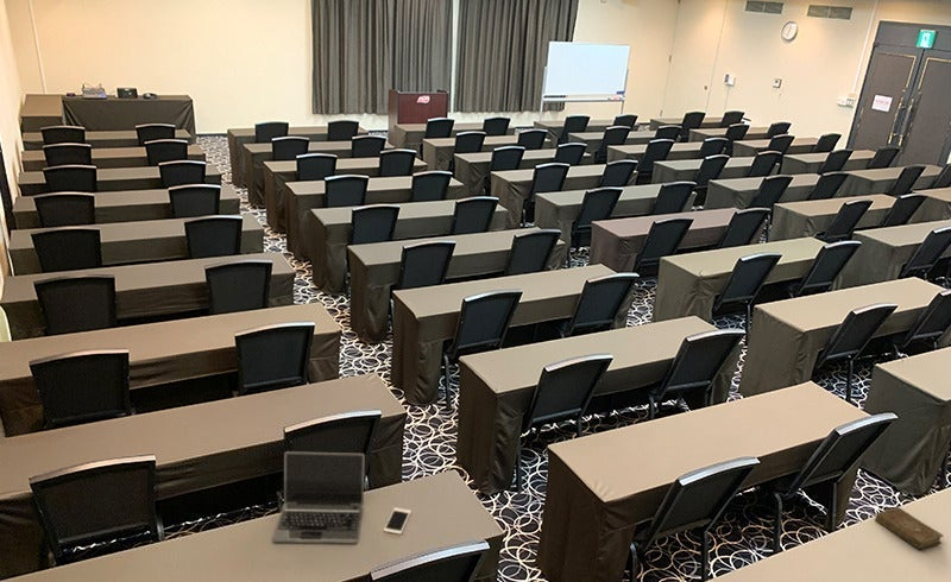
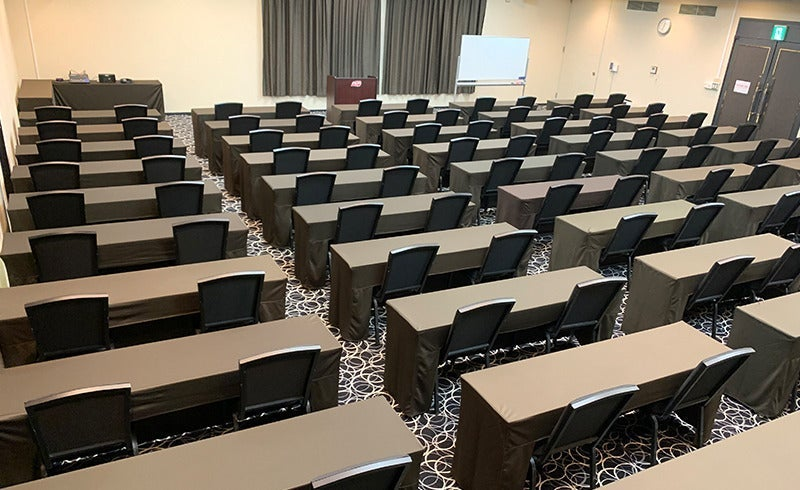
- cell phone [383,506,412,536]
- laptop [271,450,366,545]
- book [874,506,945,551]
